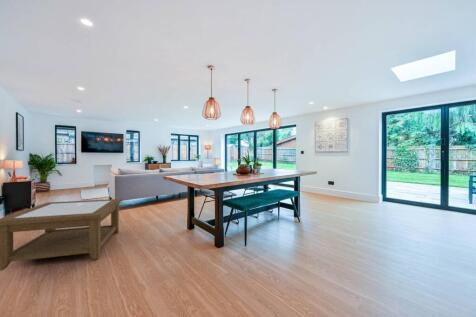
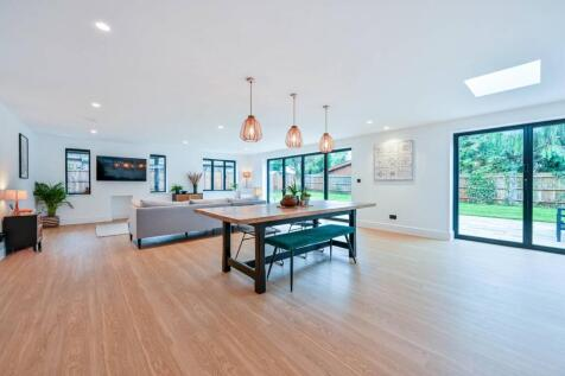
- coffee table [0,198,123,271]
